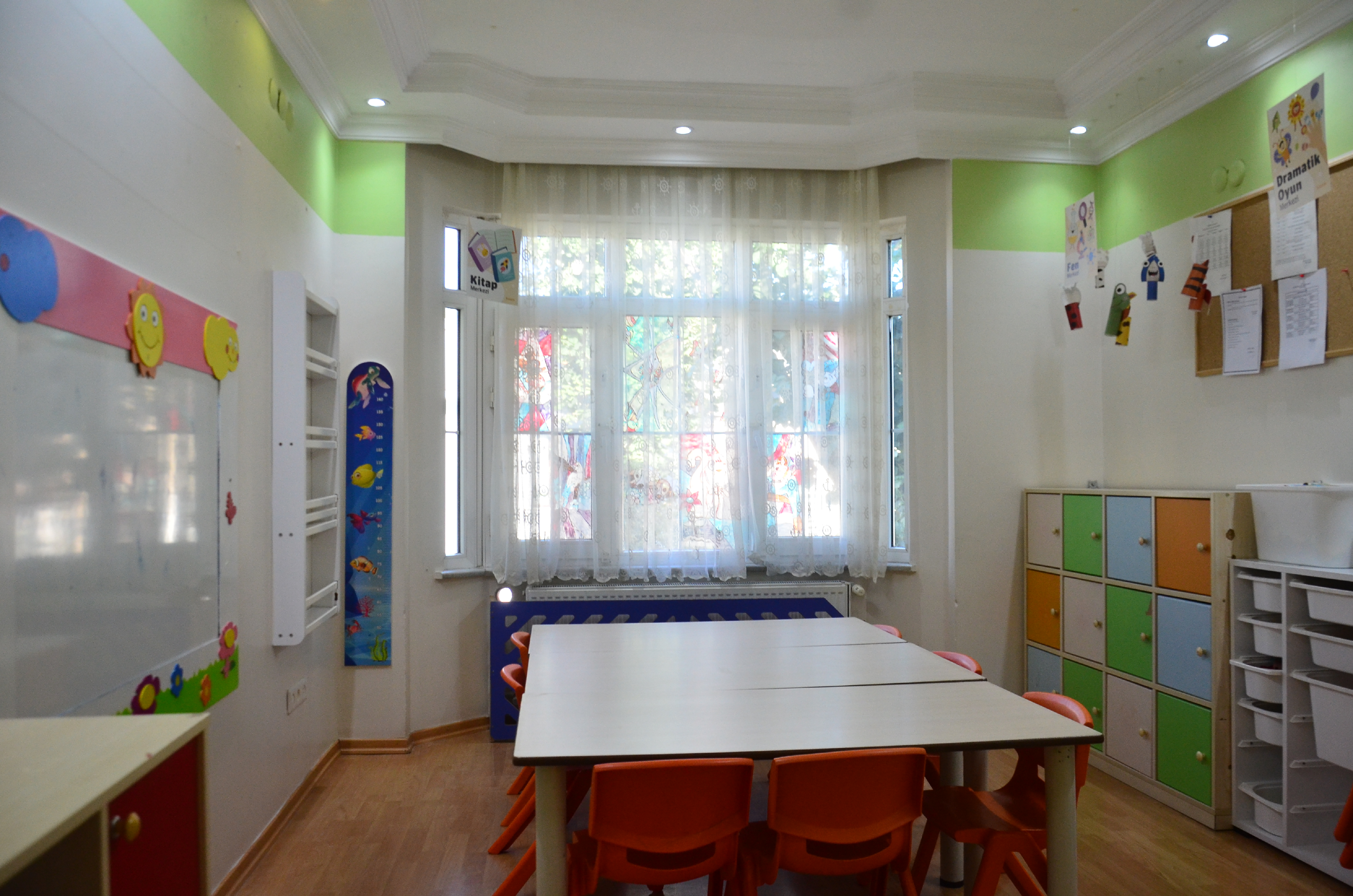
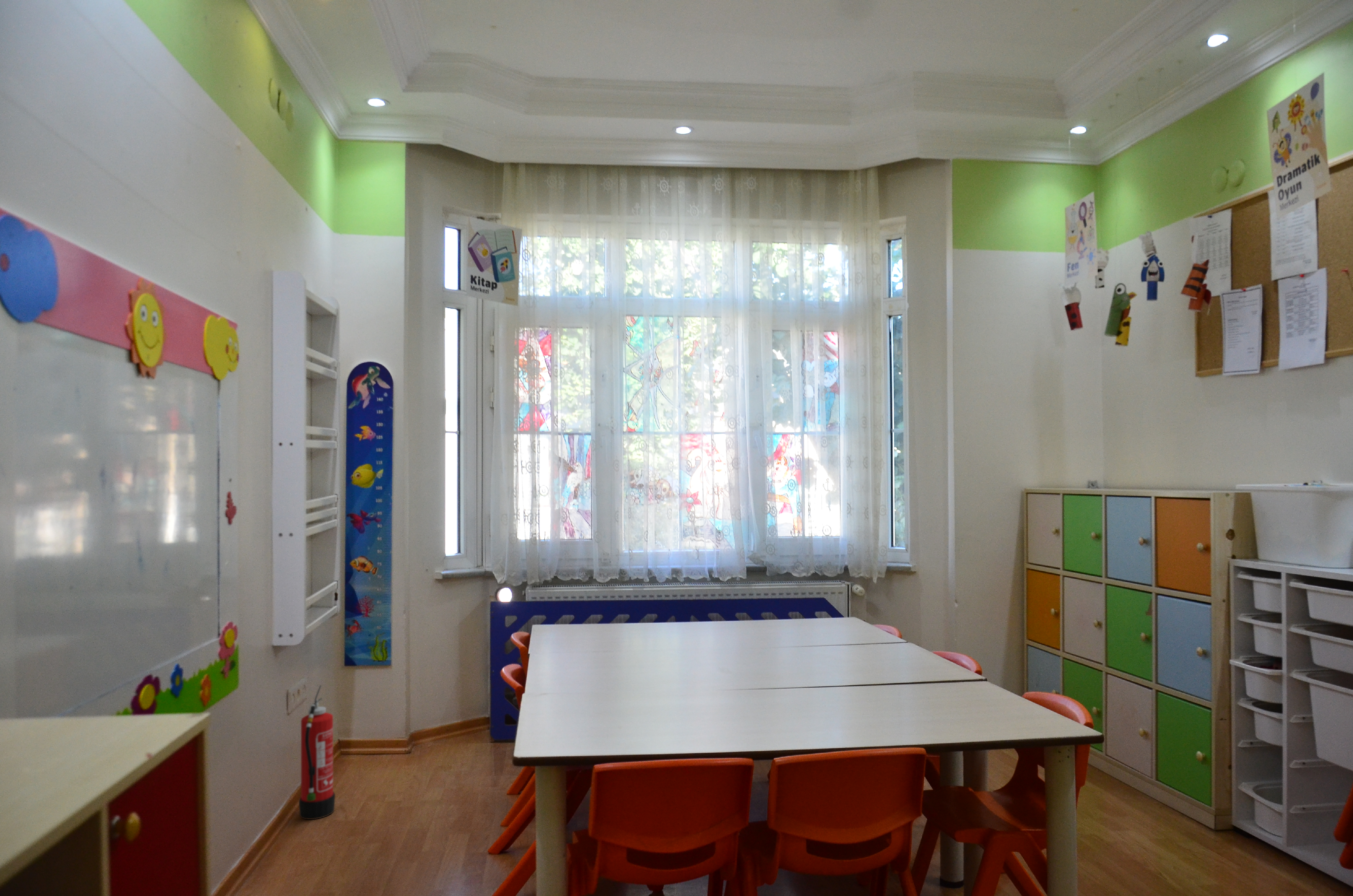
+ fire extinguisher [299,685,336,820]
